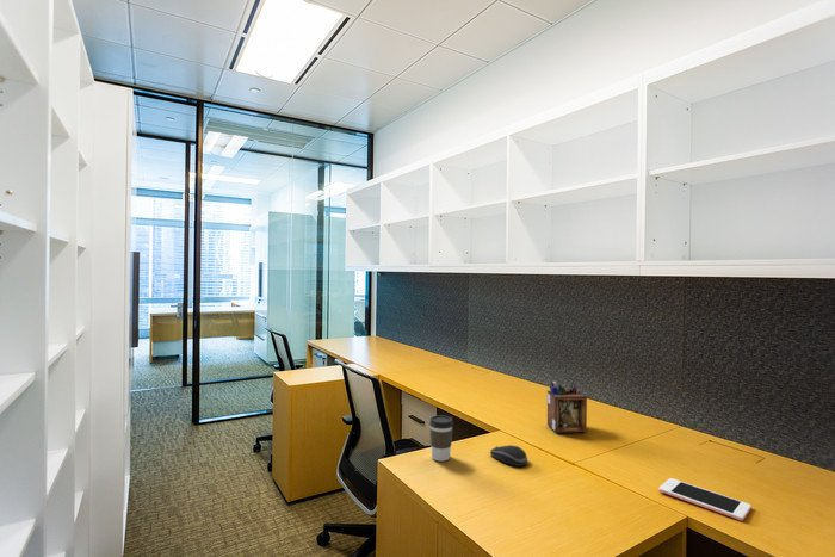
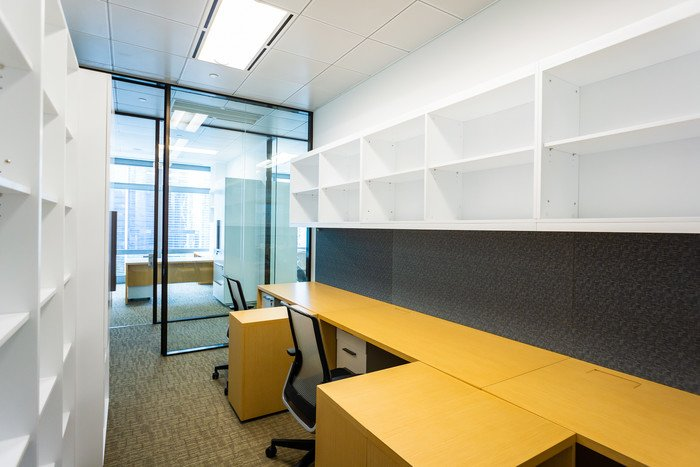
- desk organizer [546,377,588,434]
- computer mouse [489,445,528,468]
- coffee cup [428,414,454,463]
- cell phone [657,477,753,521]
